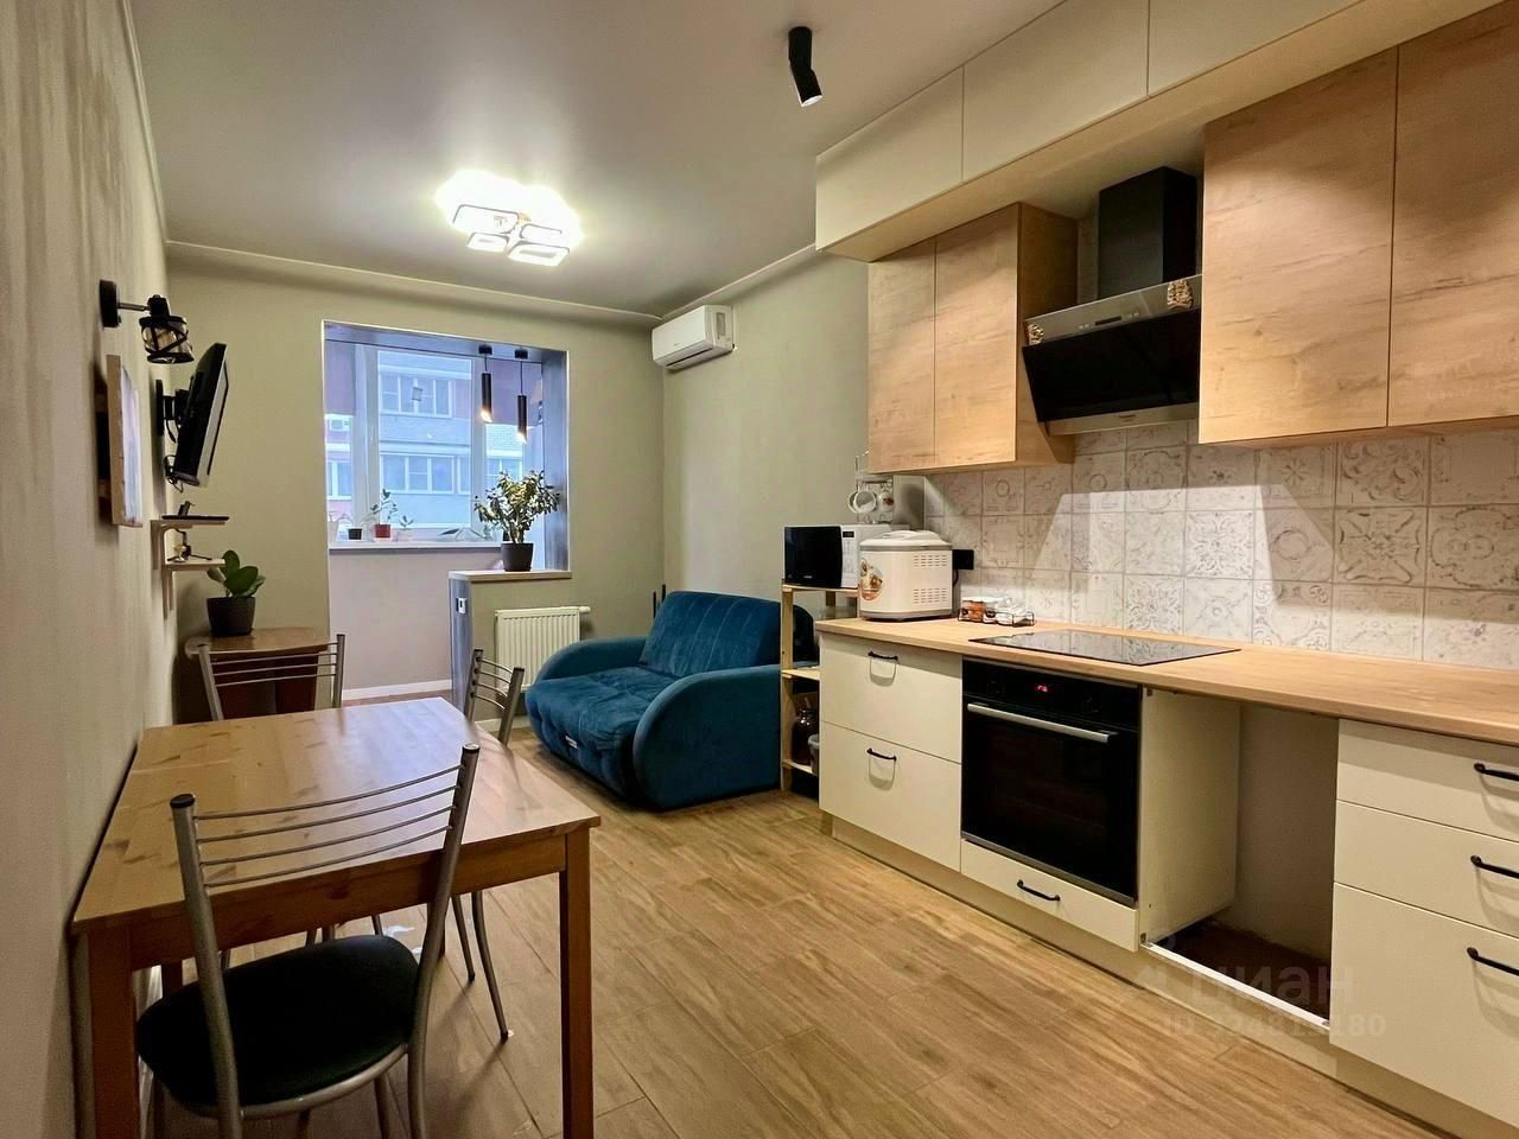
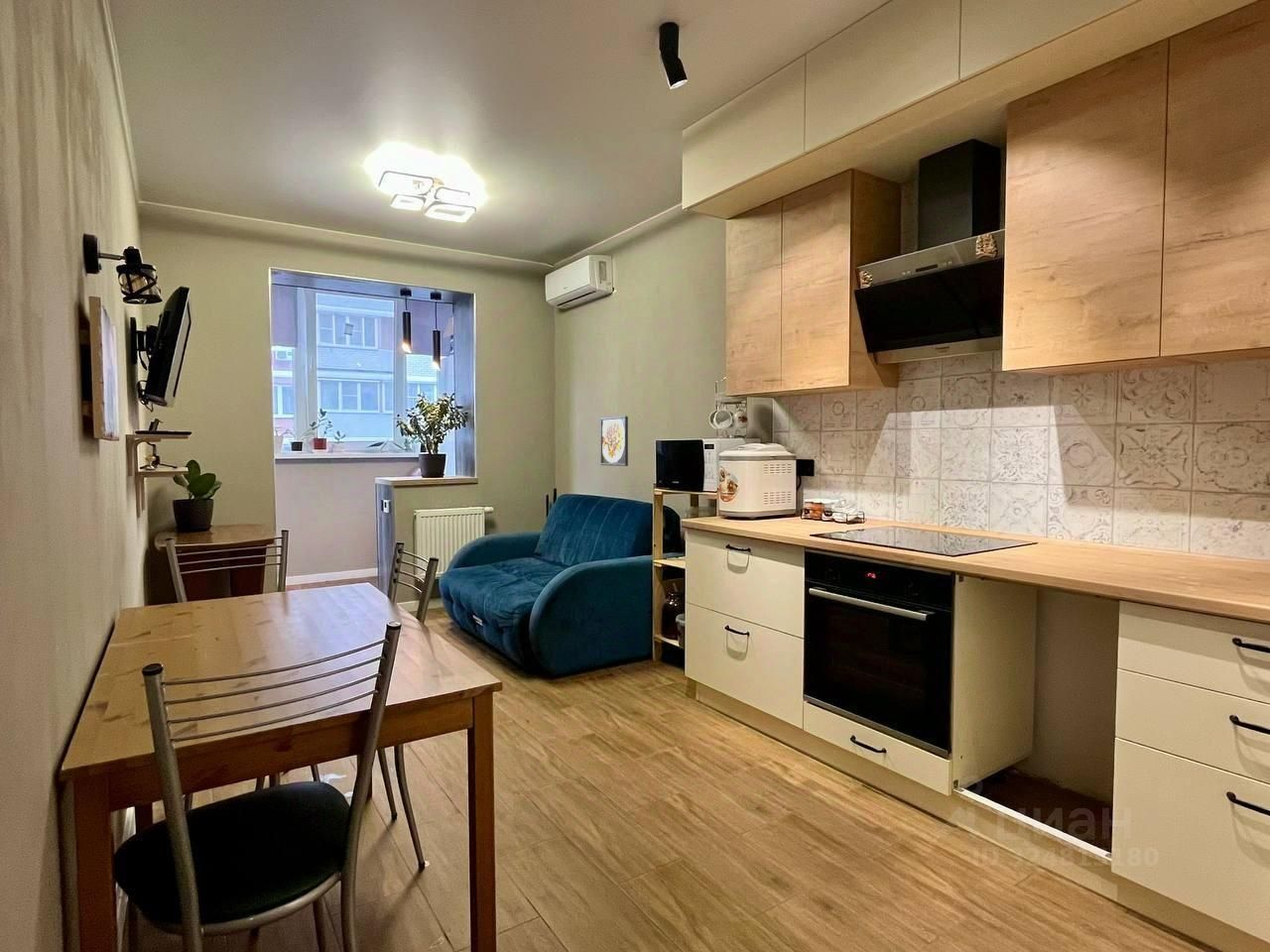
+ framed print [599,416,629,467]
